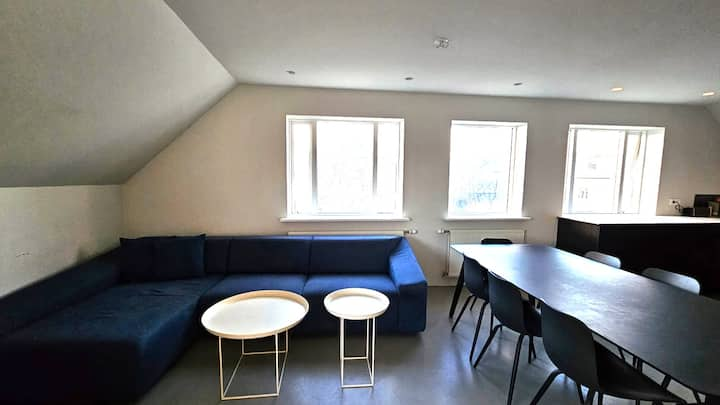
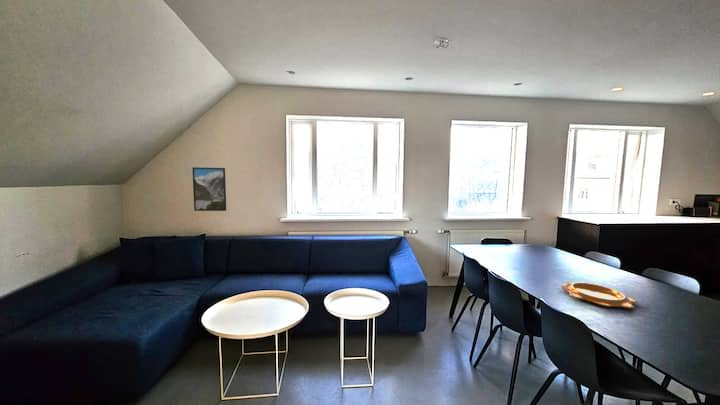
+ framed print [191,166,227,212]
+ decorative bowl [559,281,639,309]
